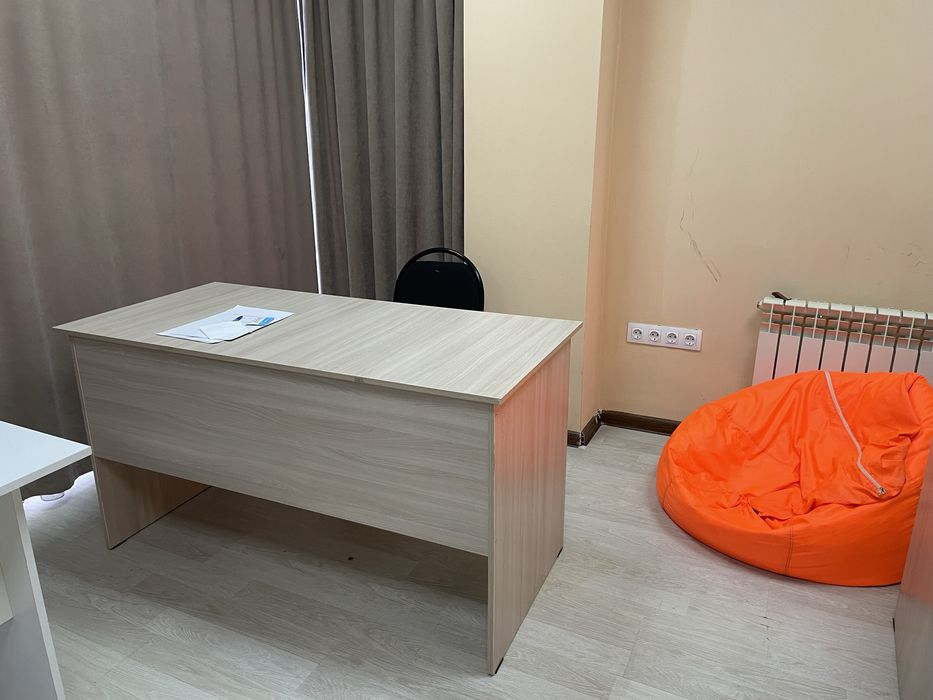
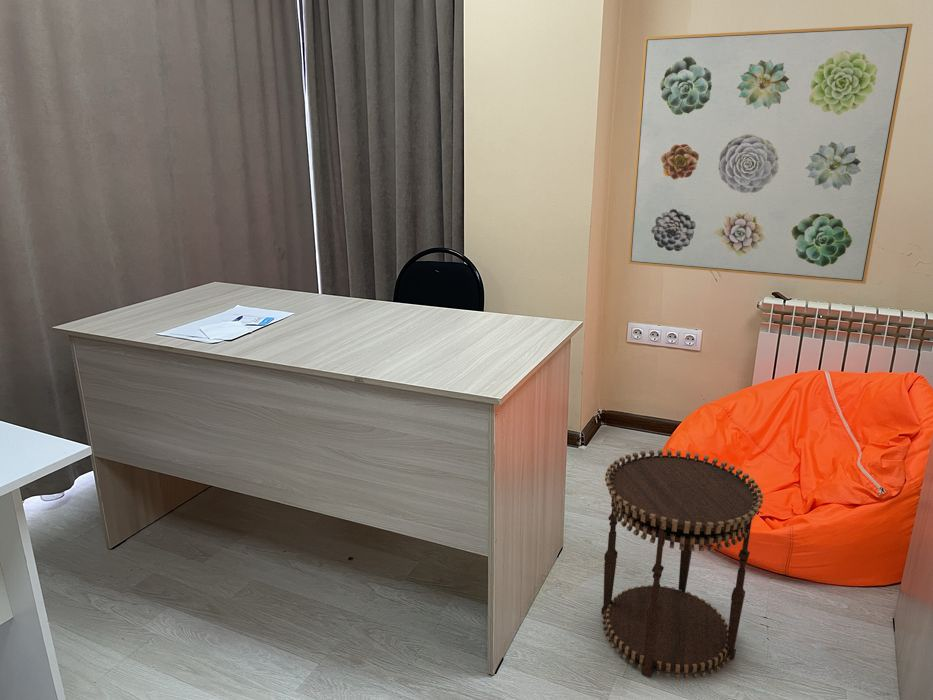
+ side table [600,449,764,680]
+ wall art [627,23,914,285]
